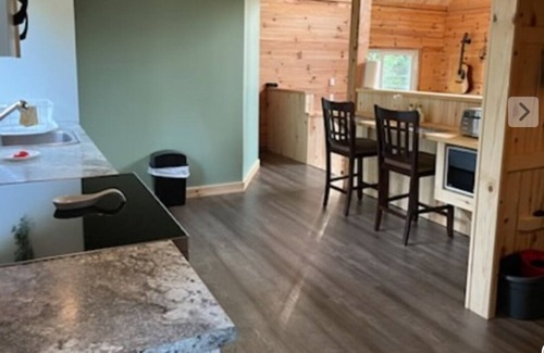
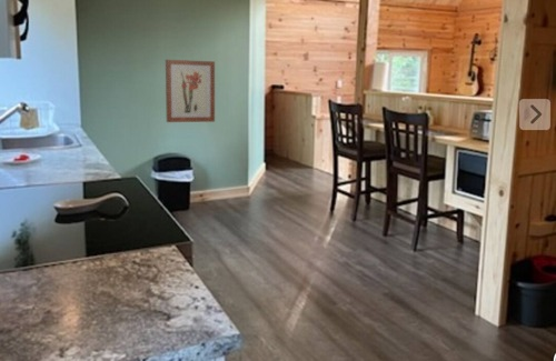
+ wall art [165,59,216,123]
